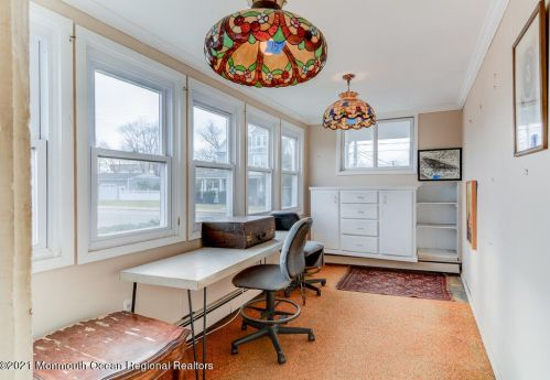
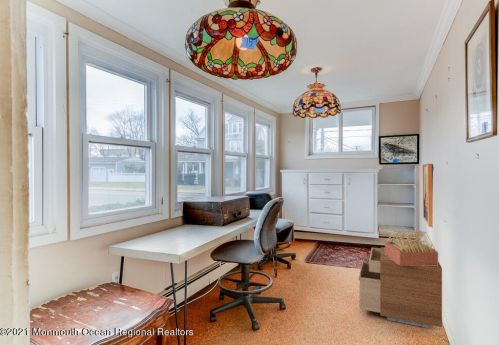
+ filing cabinet [358,246,443,329]
+ architectural model [384,230,439,266]
